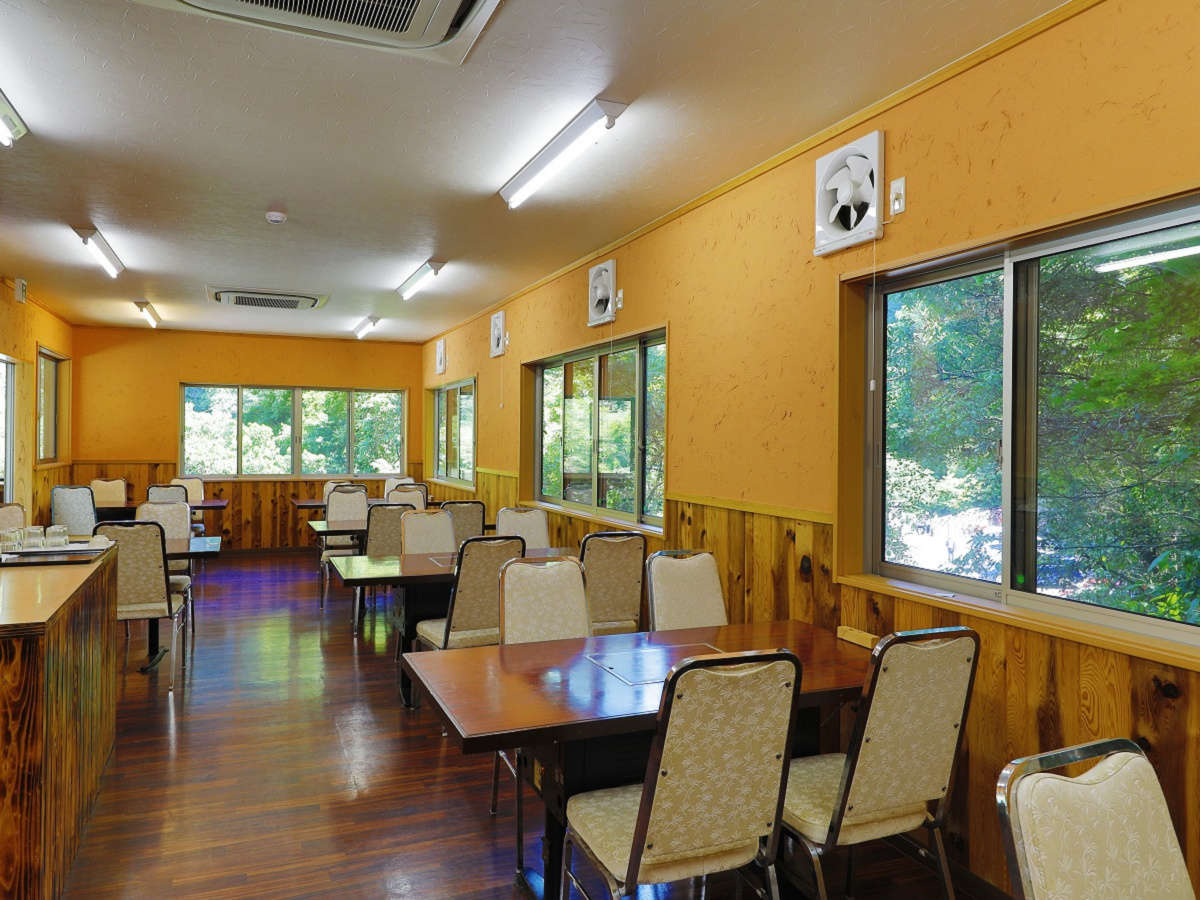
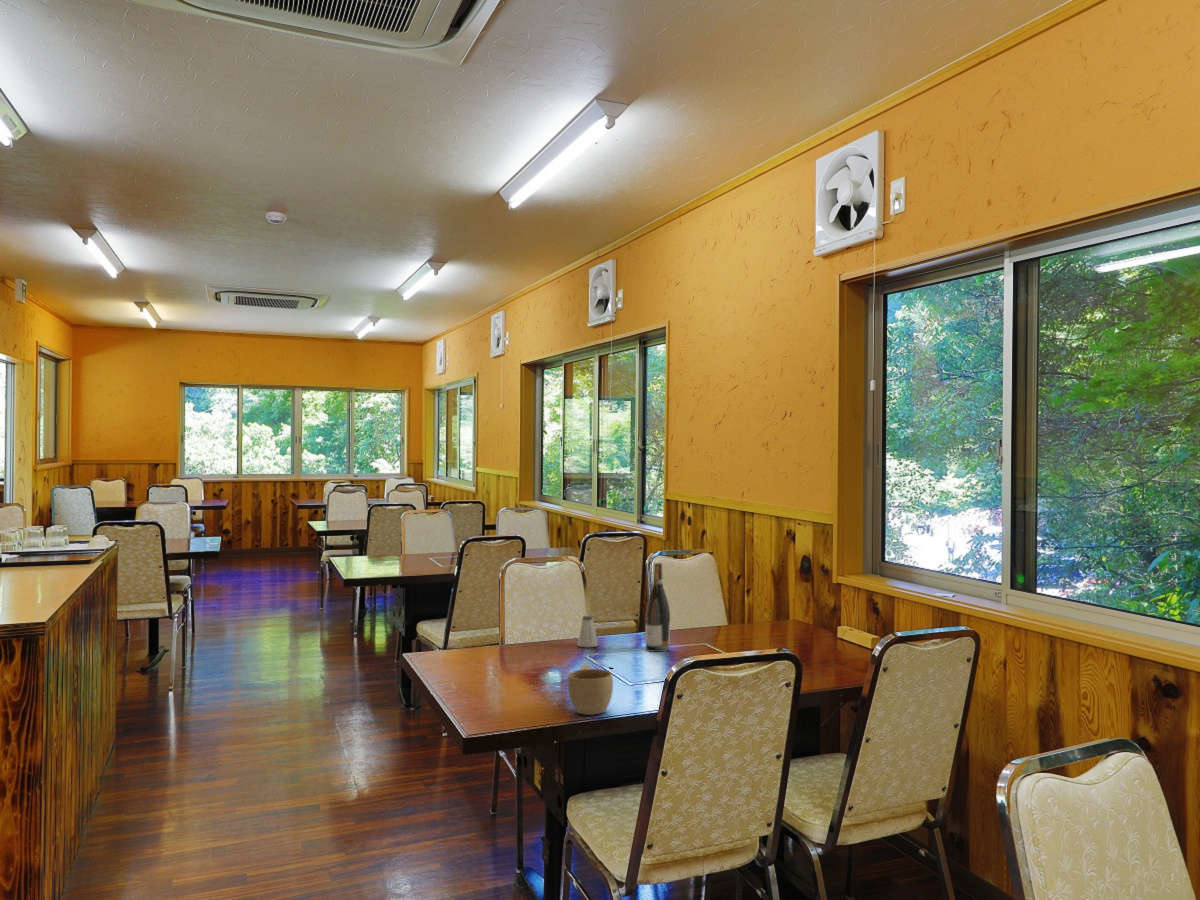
+ cup [567,663,614,716]
+ wine bottle [644,562,671,653]
+ saltshaker [576,615,599,648]
